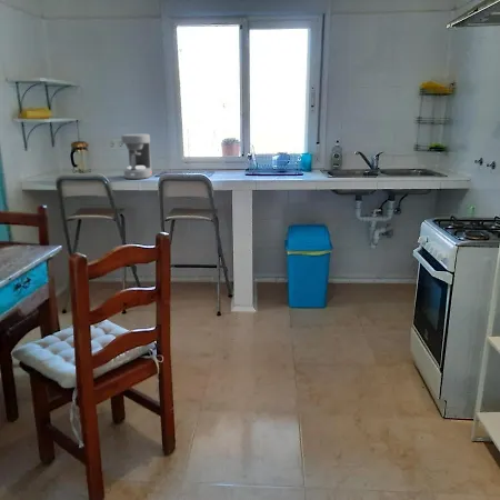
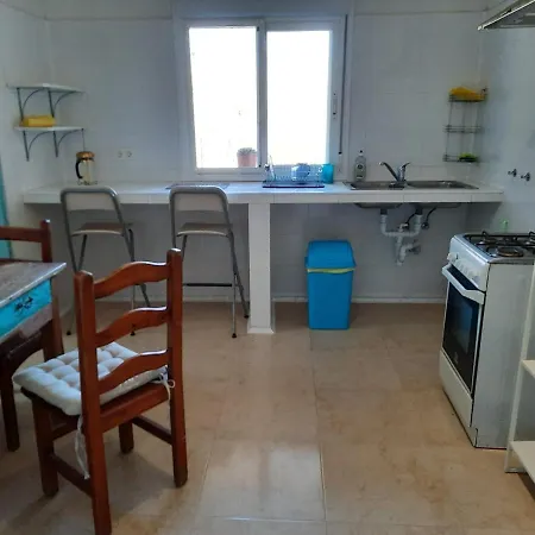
- coffee maker [120,133,153,180]
